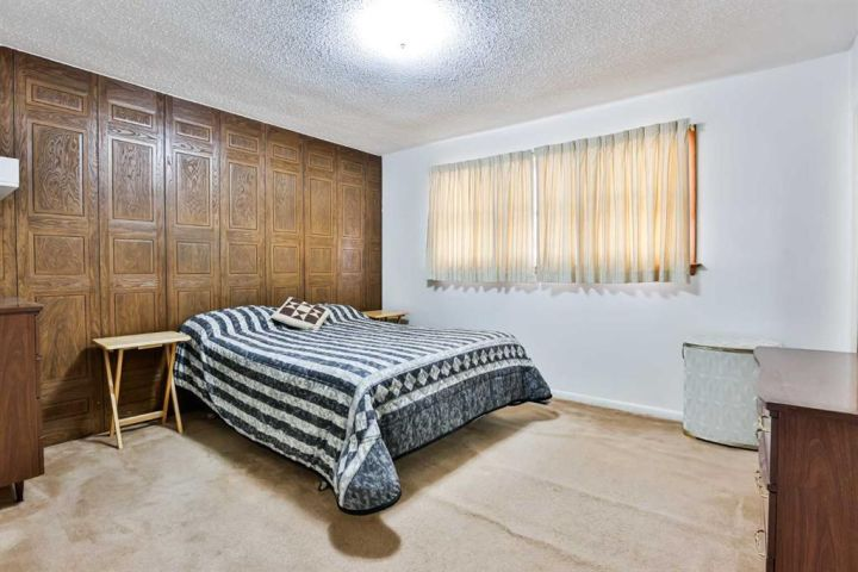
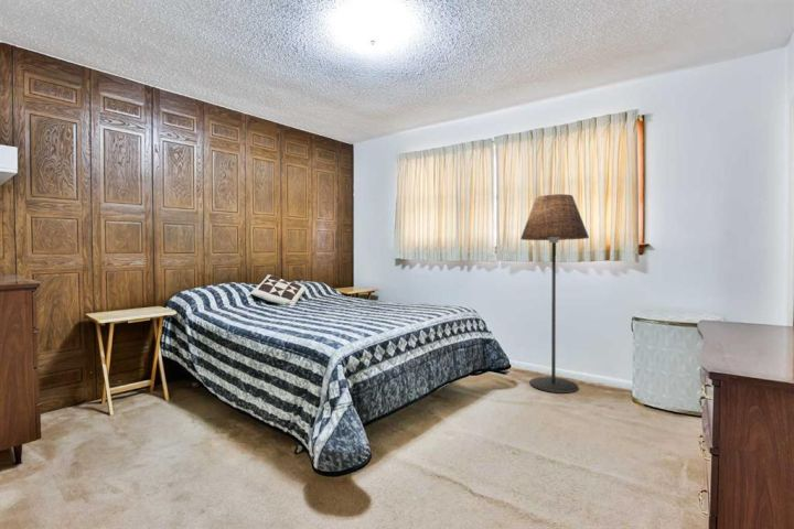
+ floor lamp [519,193,590,393]
